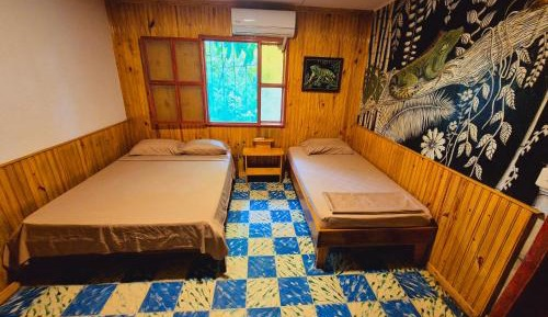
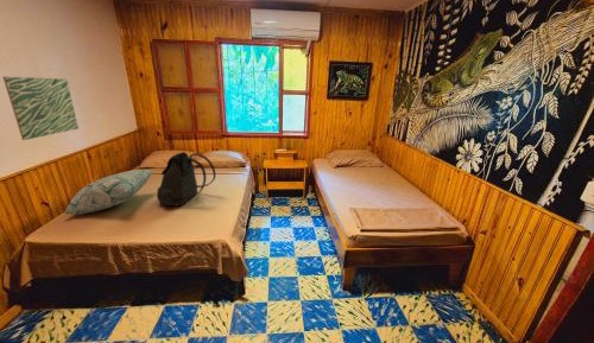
+ backpack [156,151,217,208]
+ decorative pillow [63,169,156,216]
+ wall art [2,76,80,141]
